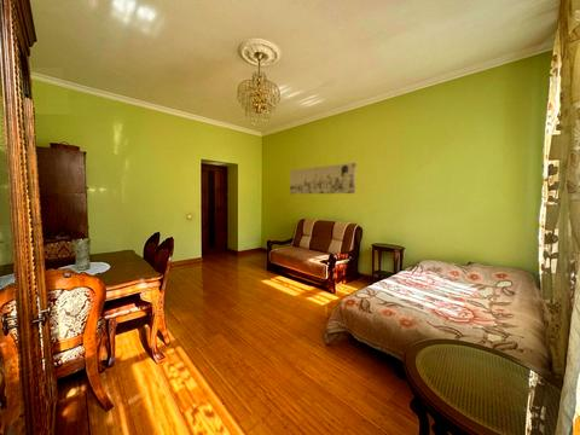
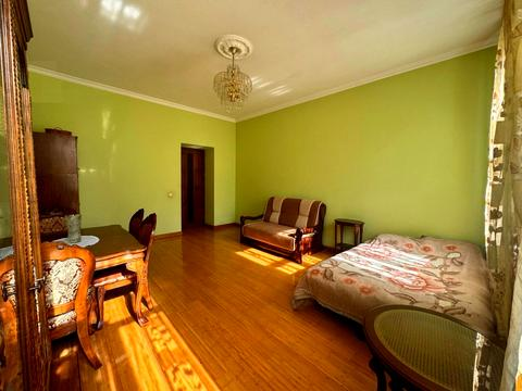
- wall art [289,162,358,196]
